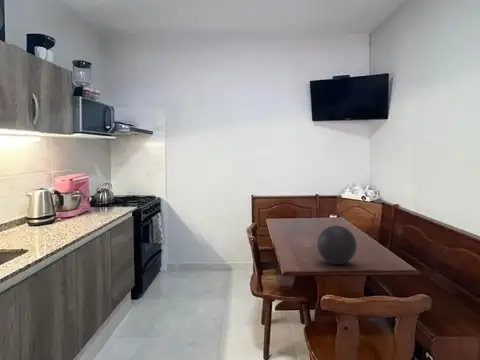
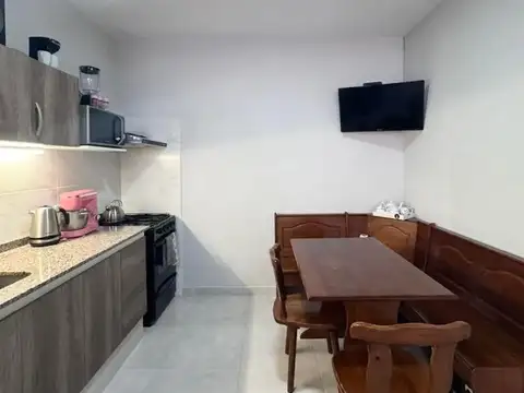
- decorative ball [316,225,358,265]
